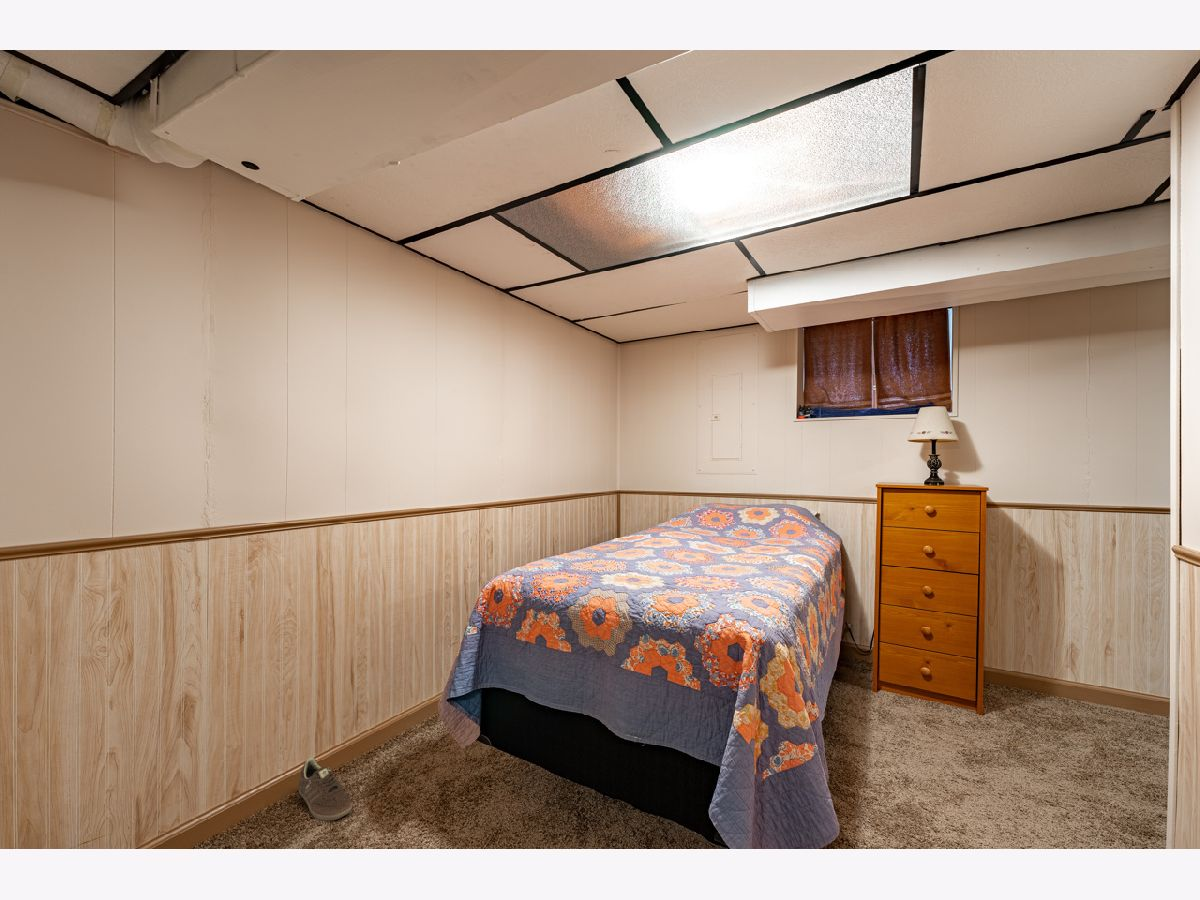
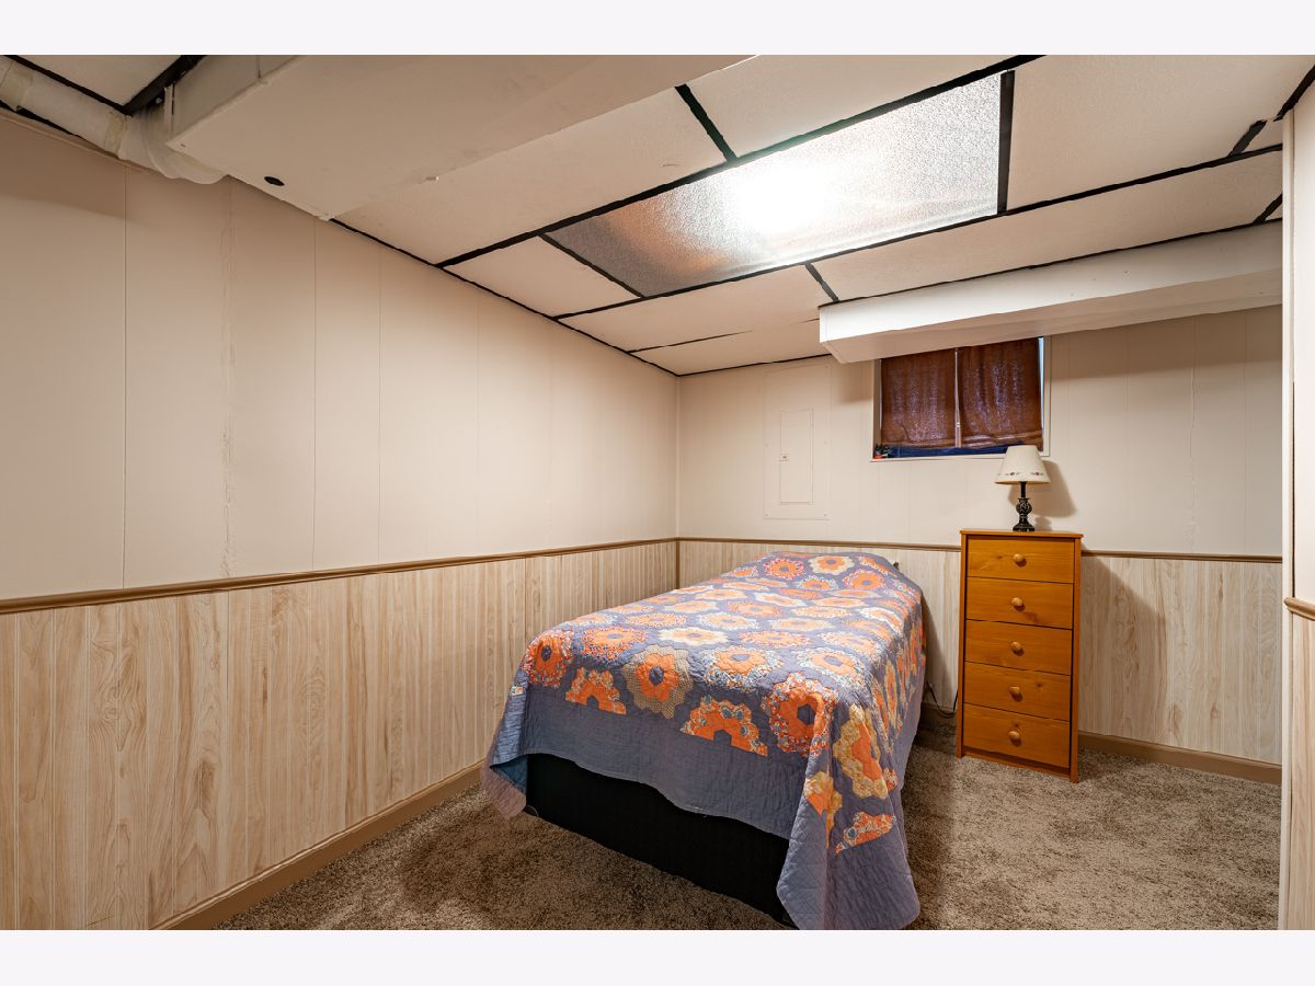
- sneaker [297,757,353,822]
